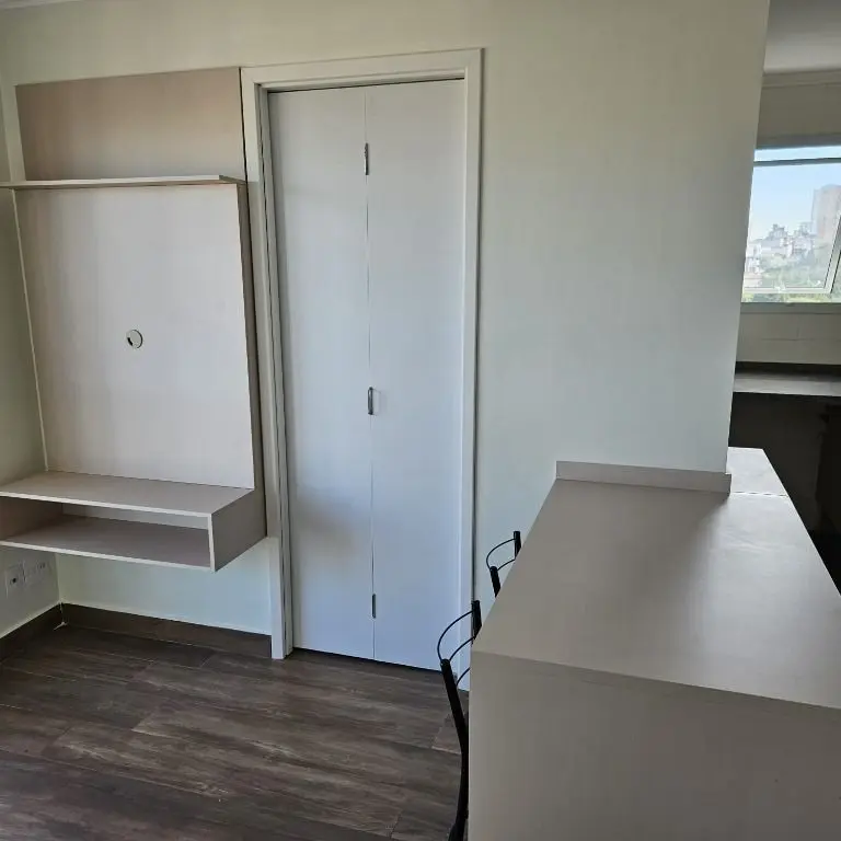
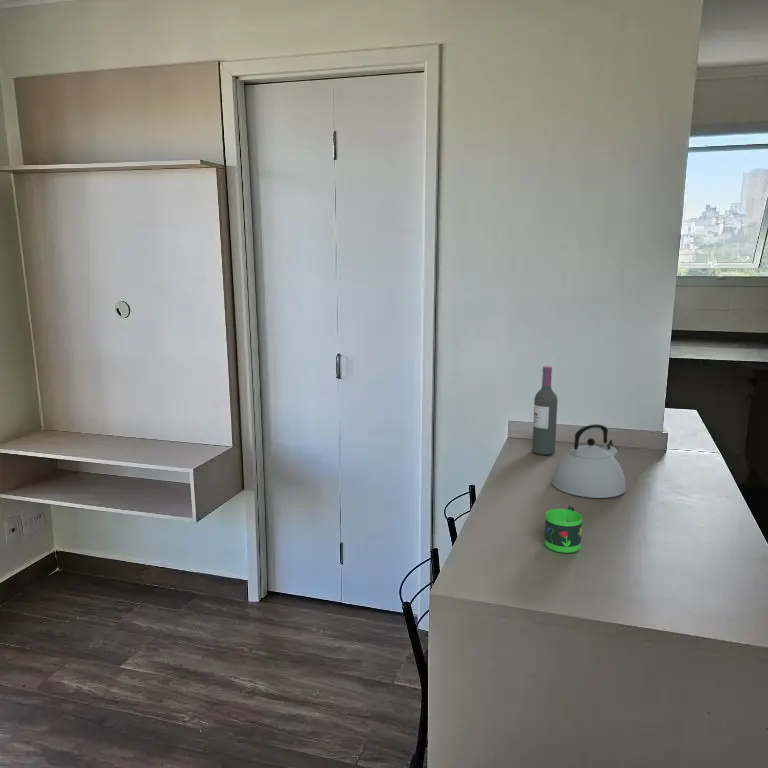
+ kettle [551,423,627,499]
+ mug [544,505,583,554]
+ wine bottle [531,365,558,456]
